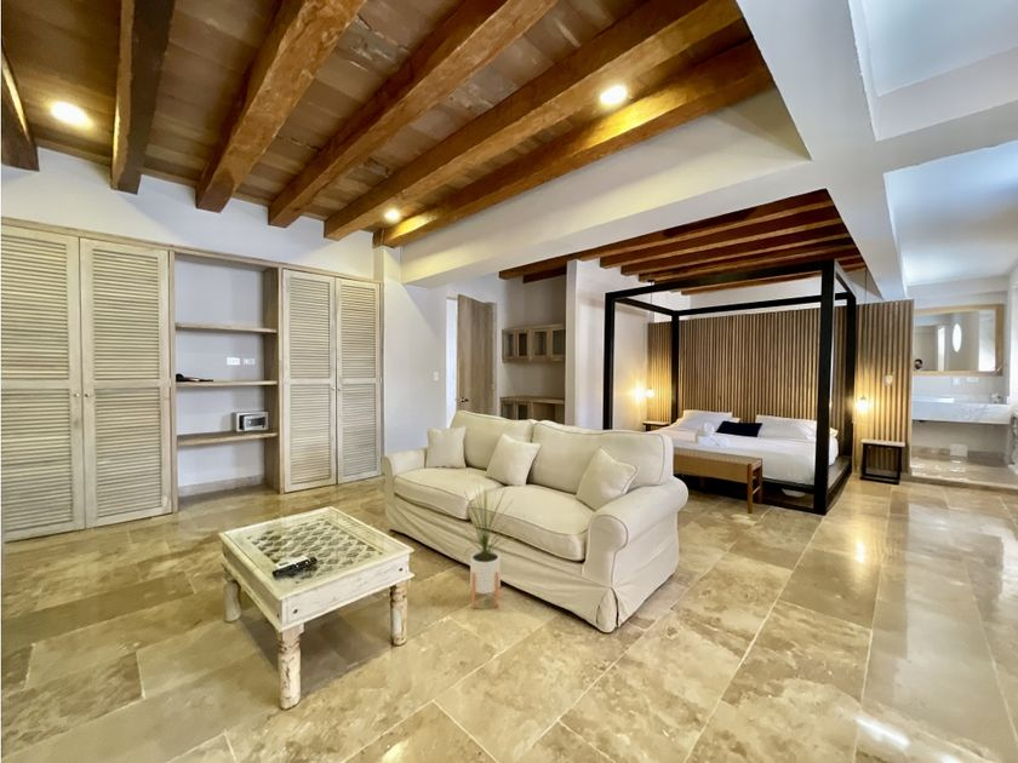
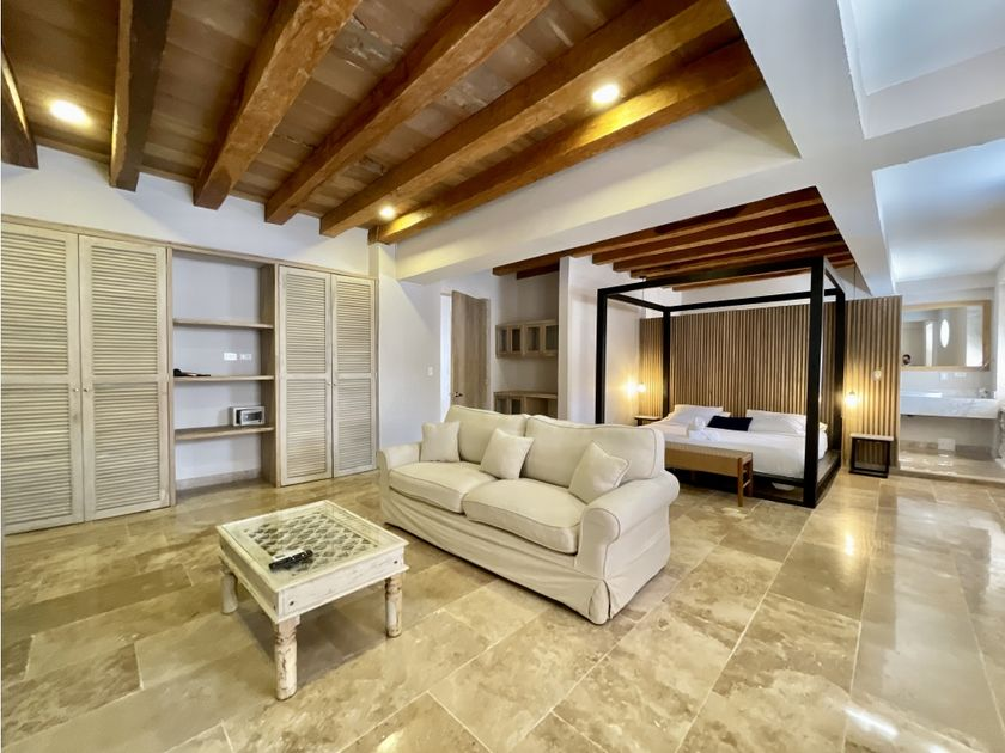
- house plant [452,481,517,609]
